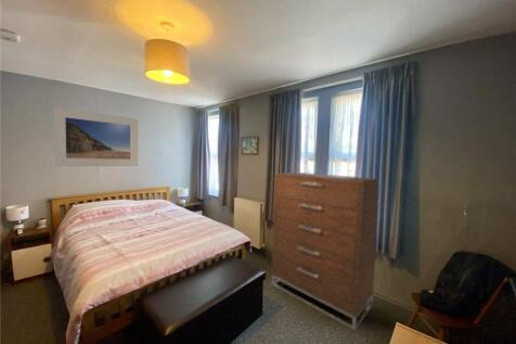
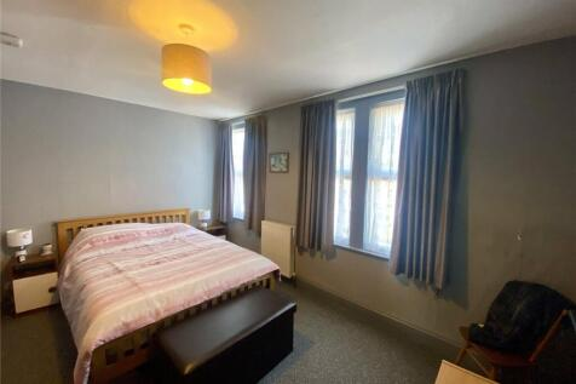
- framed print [53,106,139,167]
- dresser [271,171,379,332]
